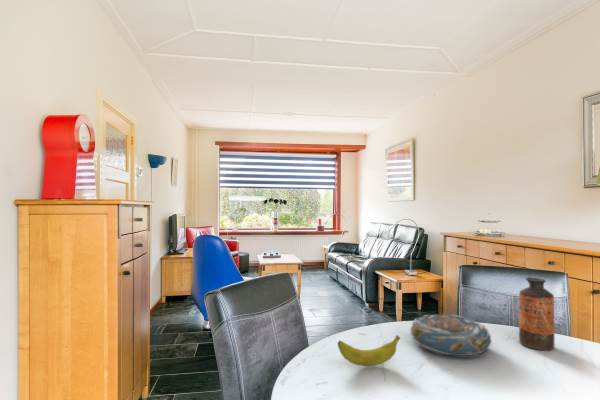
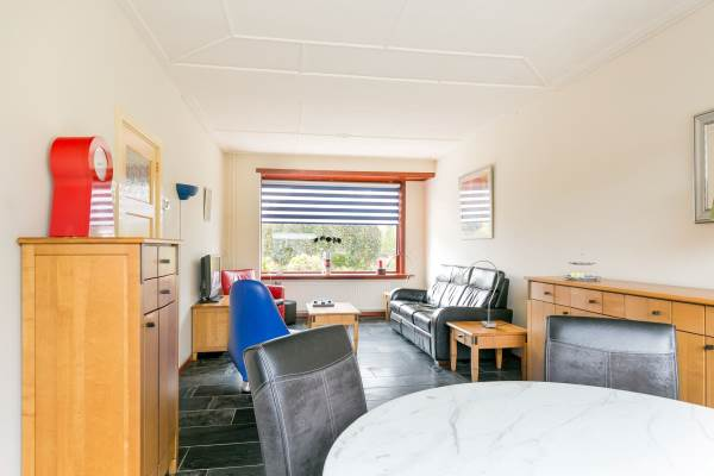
- banana [337,334,401,367]
- bottle [518,276,556,351]
- decorative bowl [409,314,493,358]
